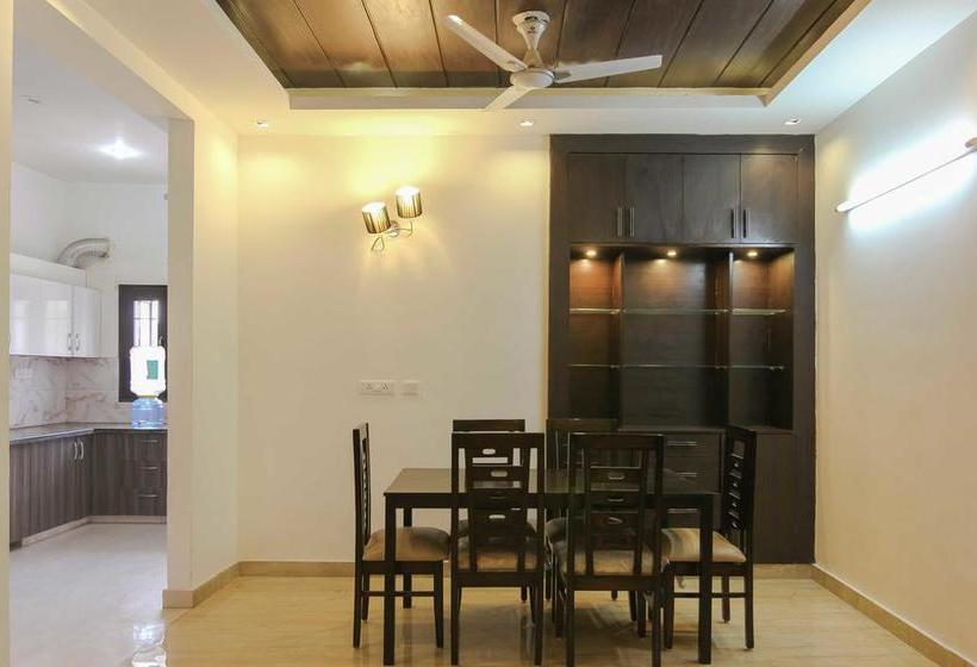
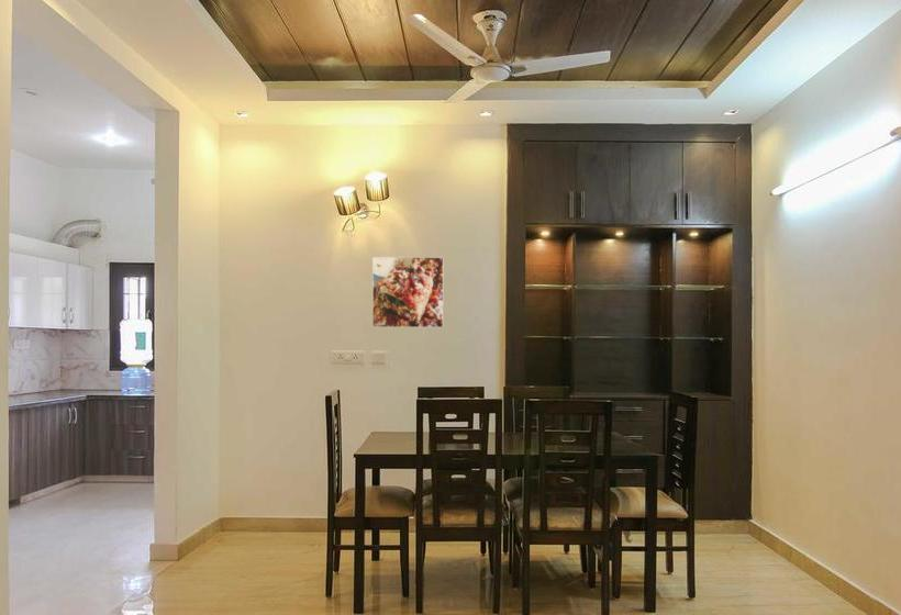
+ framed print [371,256,444,328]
